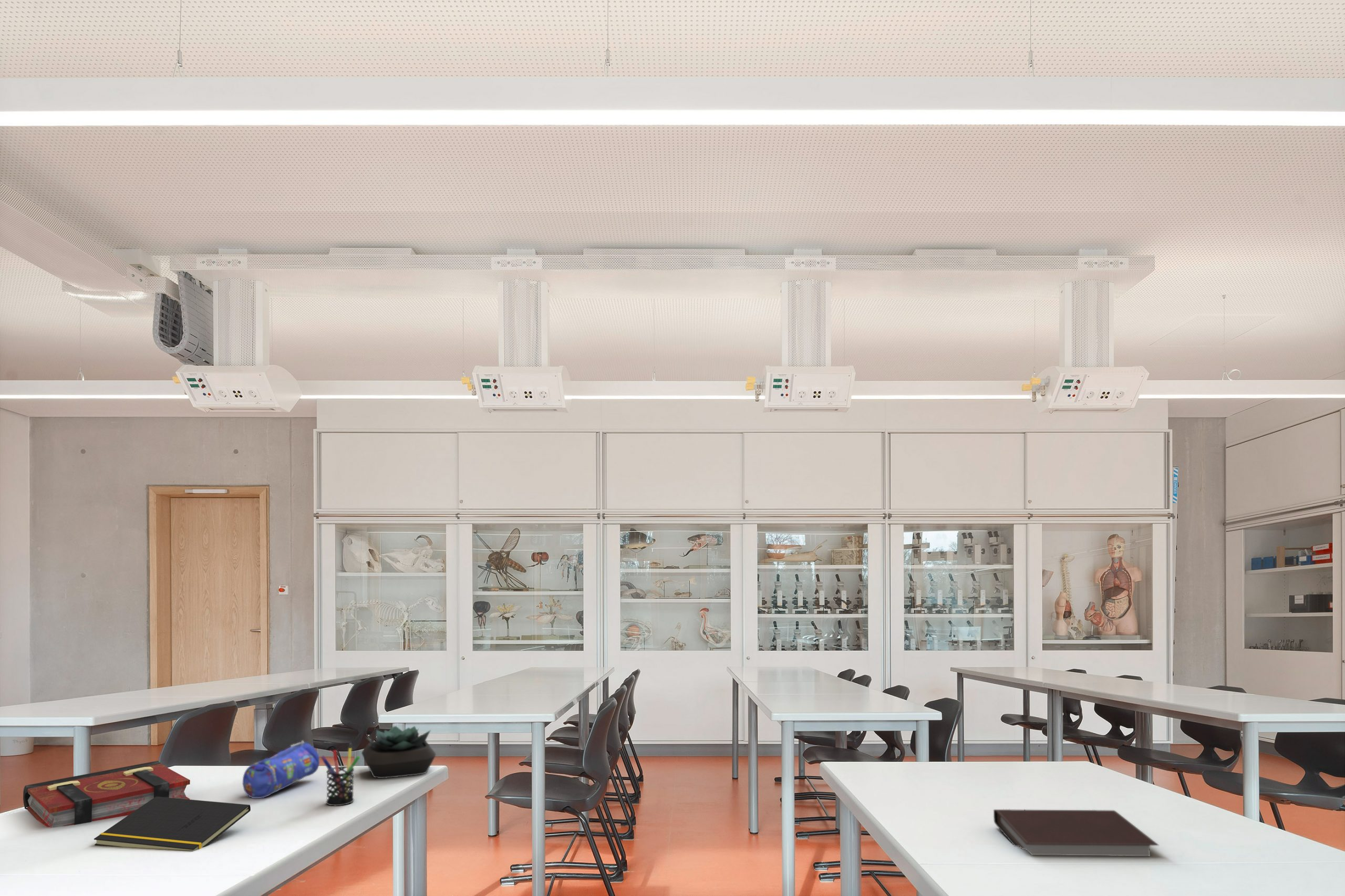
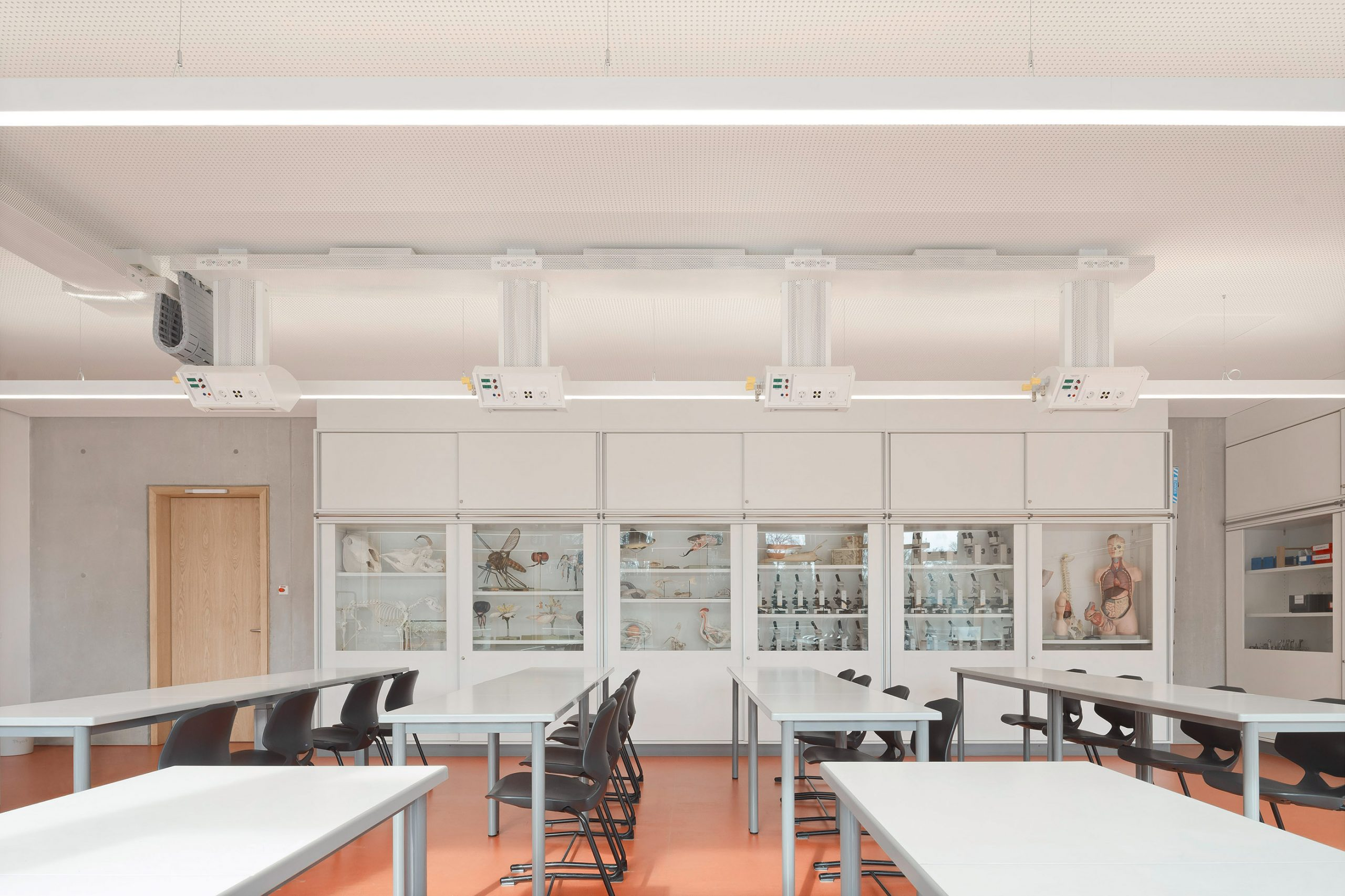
- book [23,760,191,828]
- pen holder [320,747,360,806]
- pencil case [242,740,320,799]
- notepad [94,797,251,851]
- notebook [993,809,1160,857]
- succulent plant [361,725,437,779]
